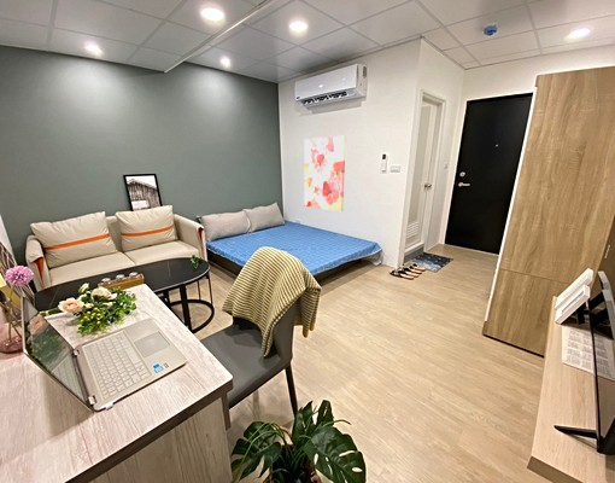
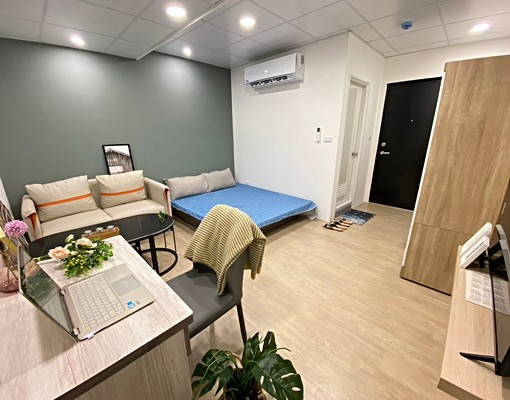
- wall art [303,135,347,213]
